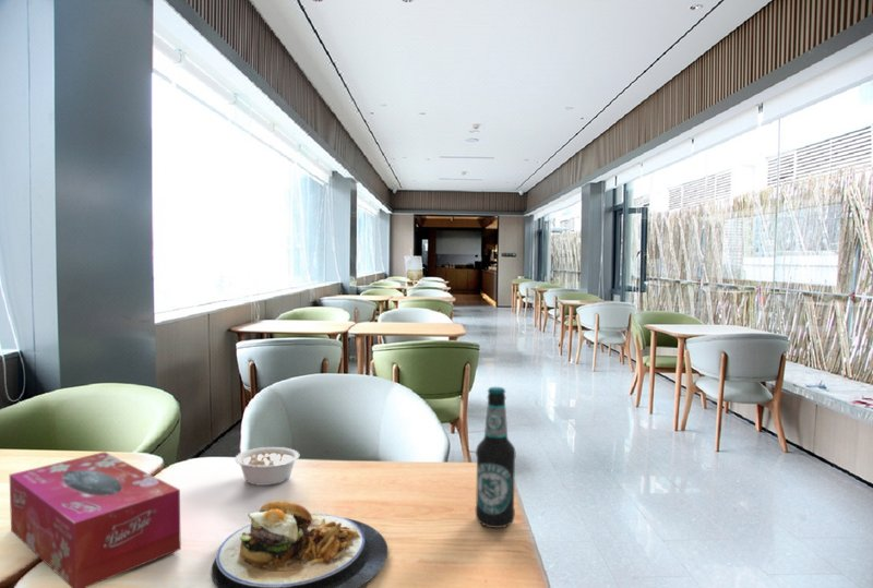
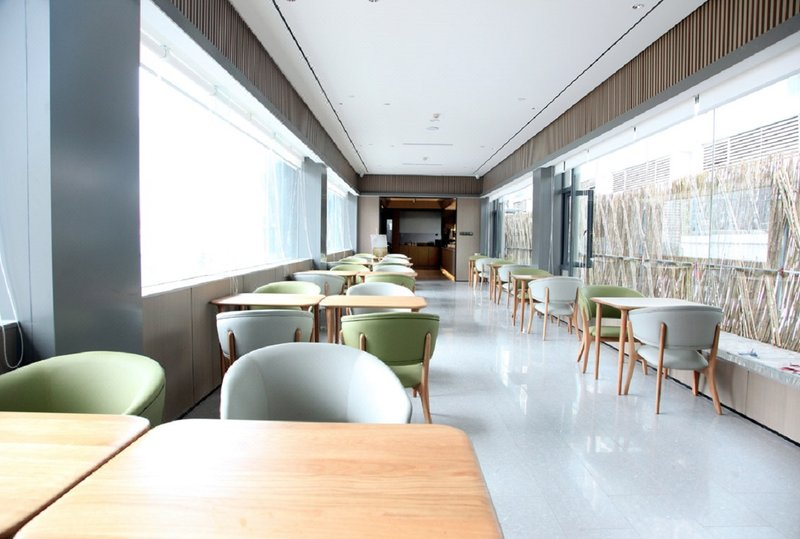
- bottle [475,386,516,529]
- plate [211,500,388,588]
- tissue box [9,451,182,588]
- legume [234,446,300,487]
